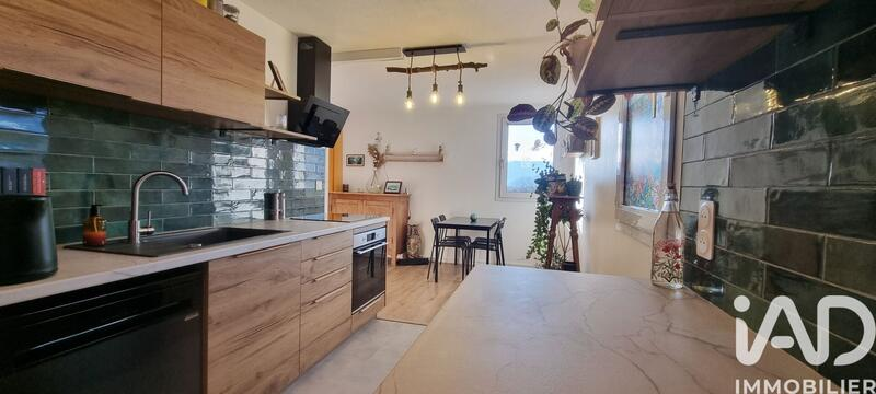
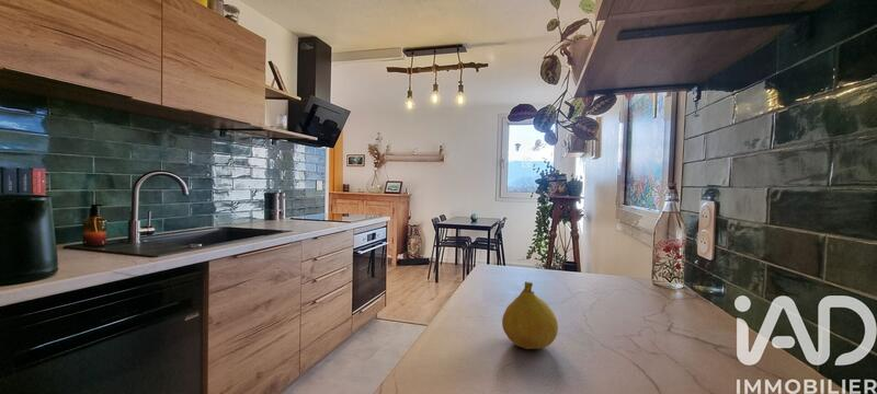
+ fruit [501,280,559,350]
